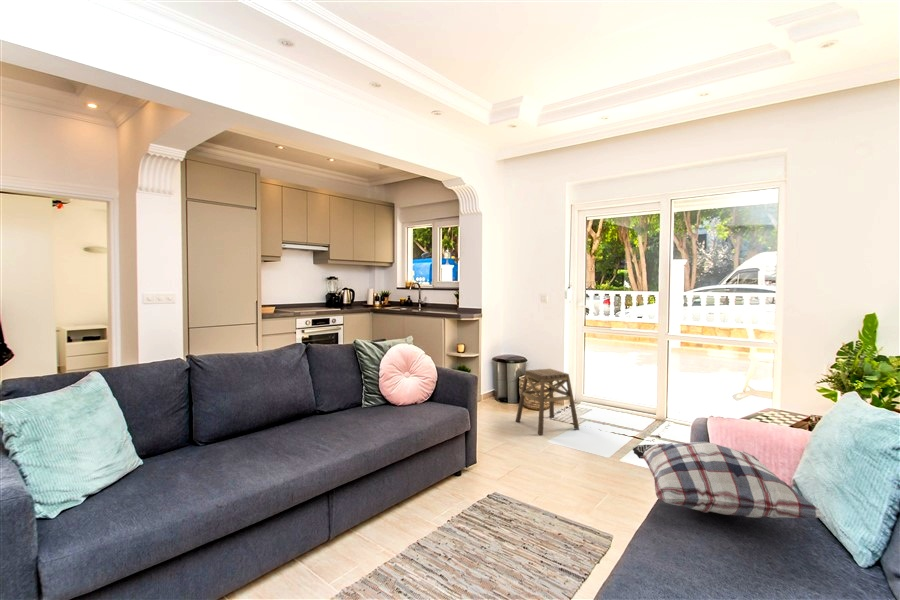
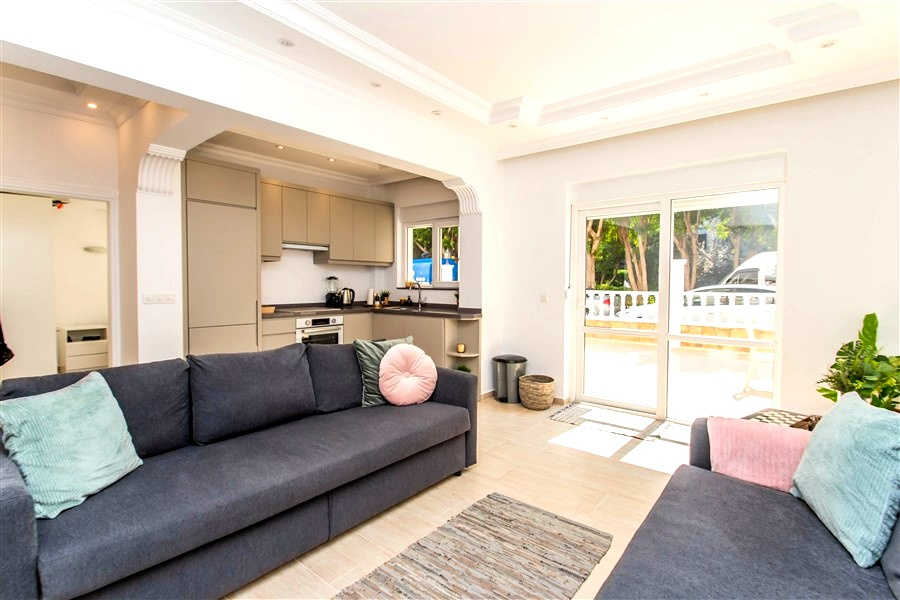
- stool [515,368,580,436]
- cushion [631,441,827,520]
